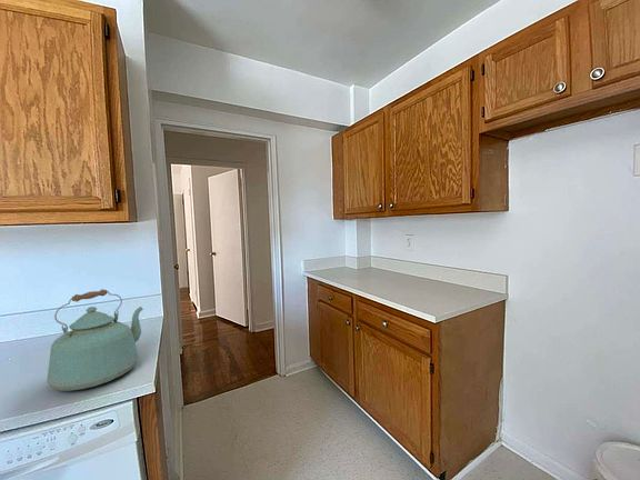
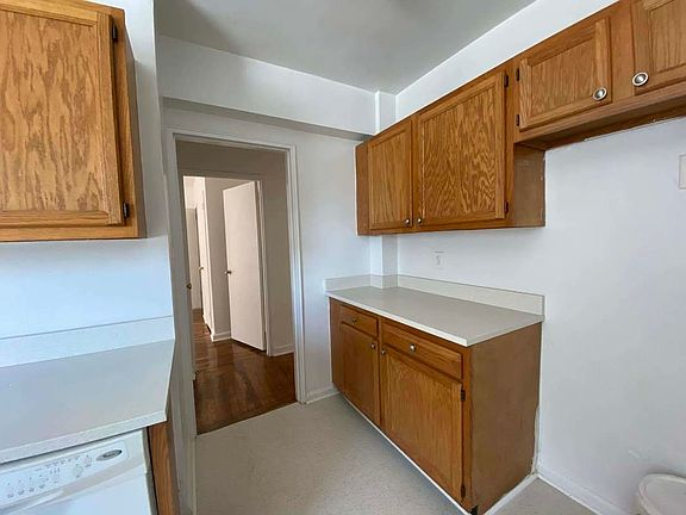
- kettle [46,288,144,392]
